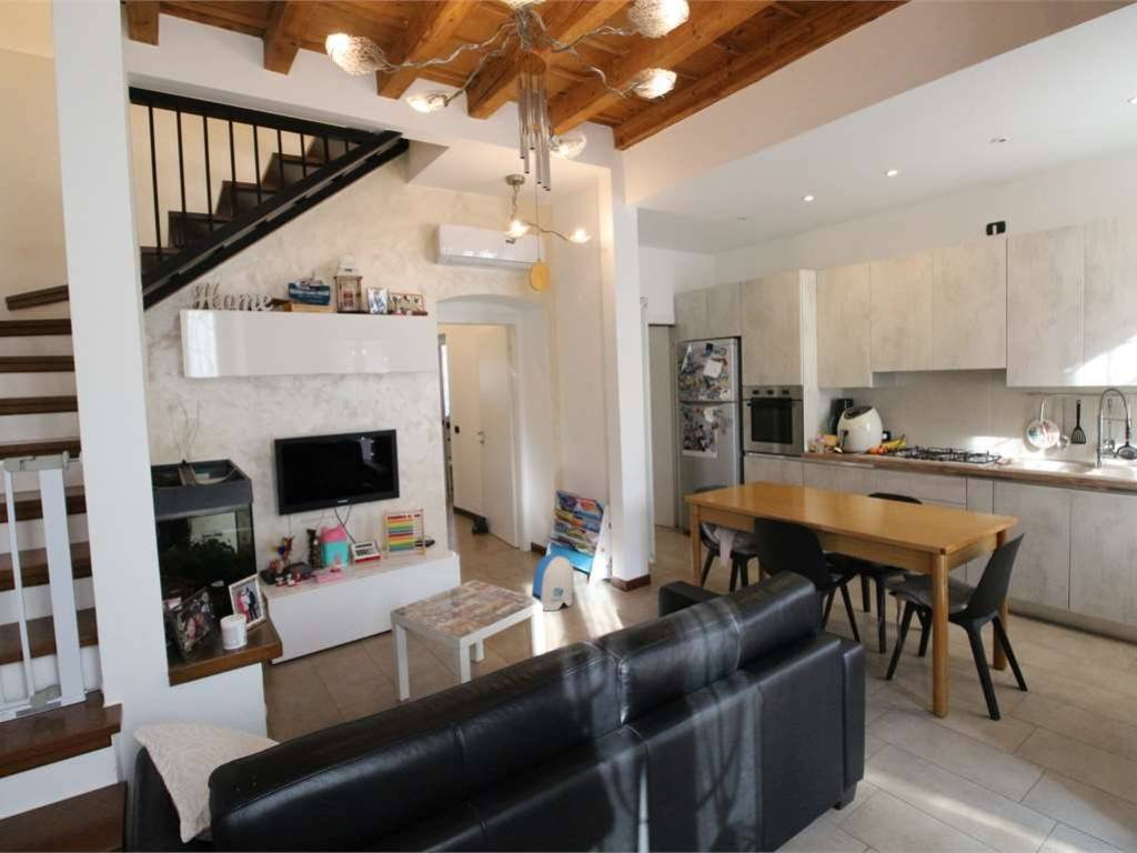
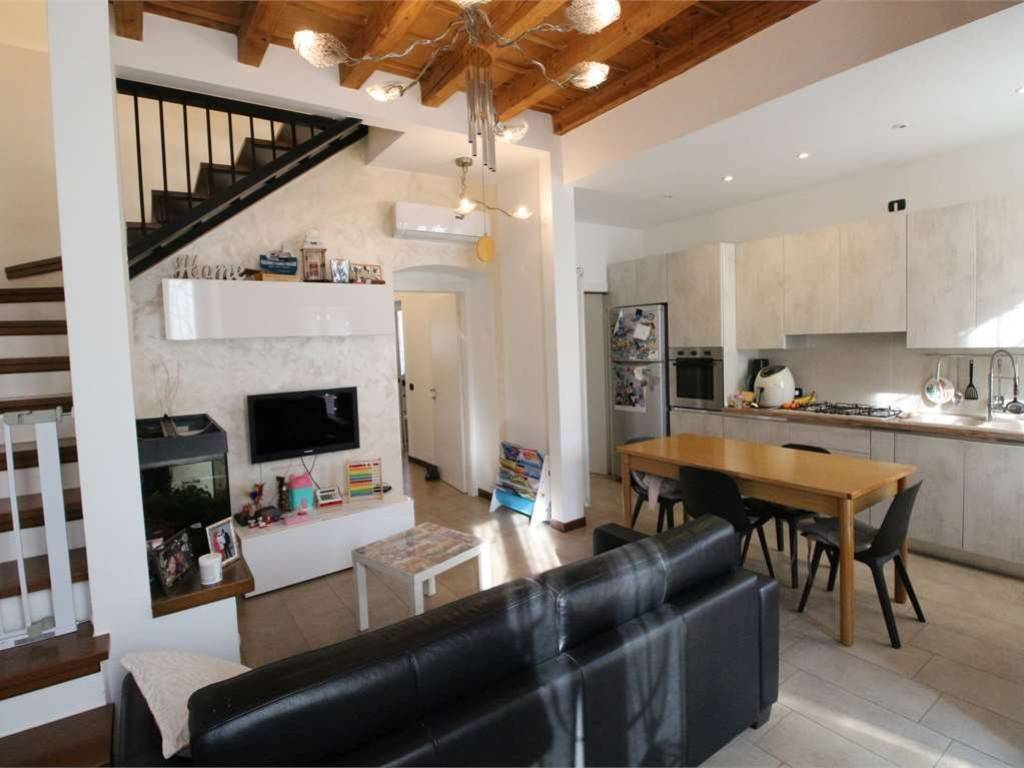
- sun visor [531,552,575,612]
